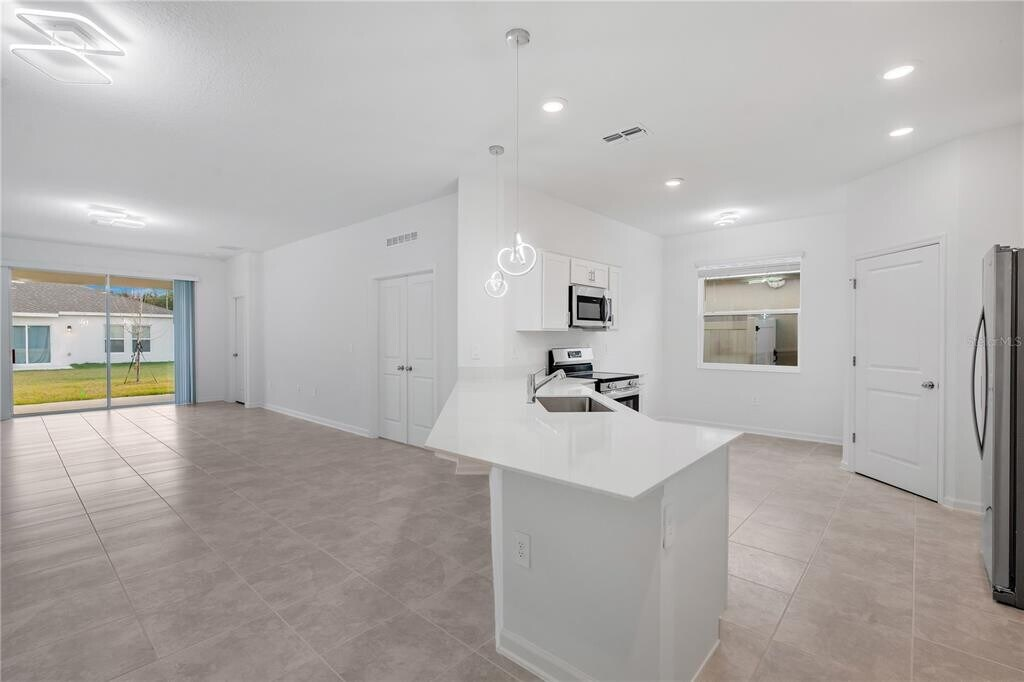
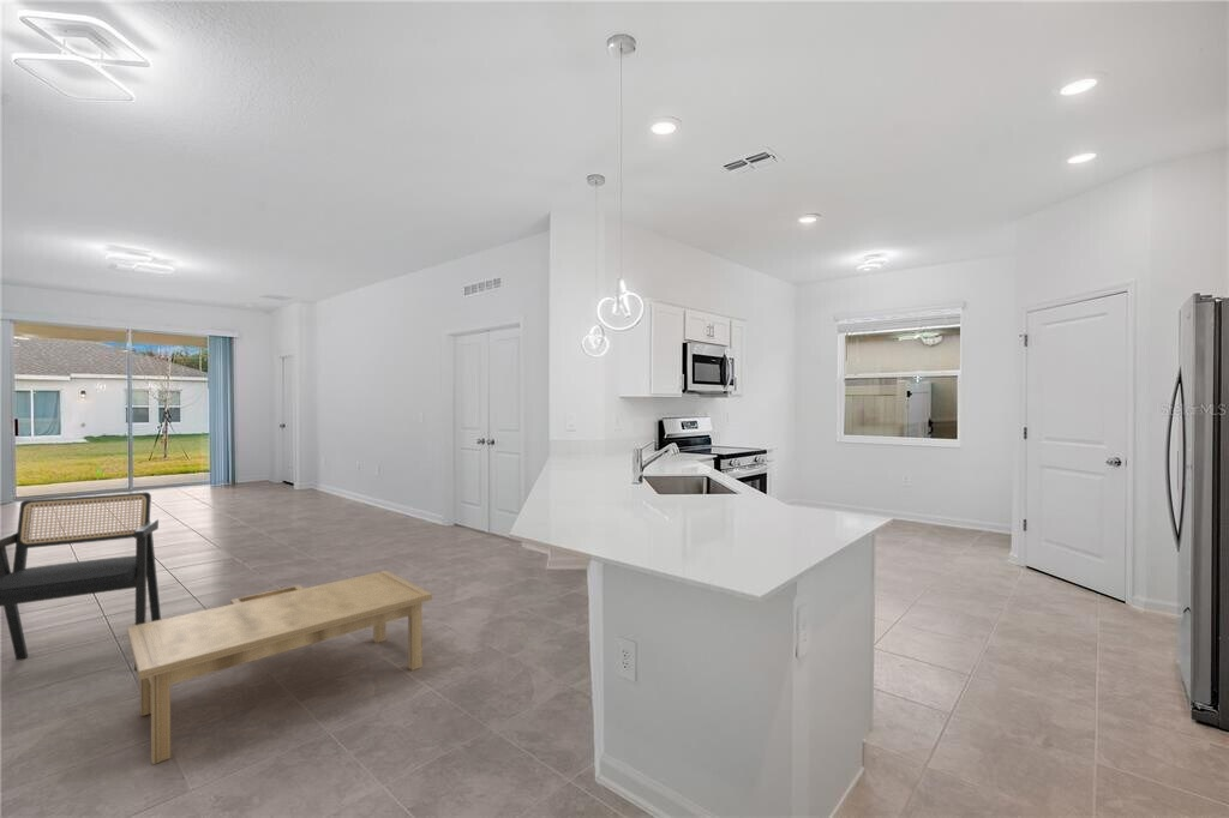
+ armchair [0,491,162,672]
+ coffee table [126,570,433,765]
